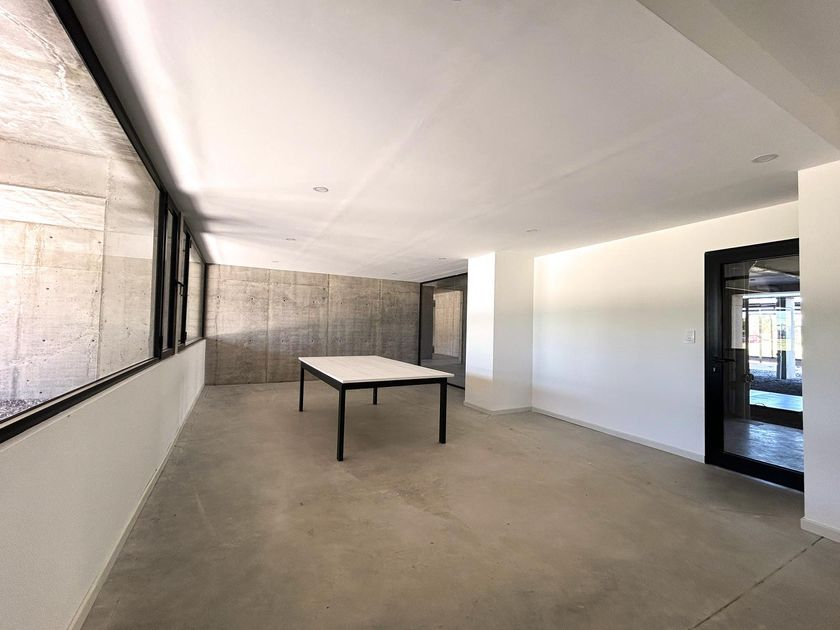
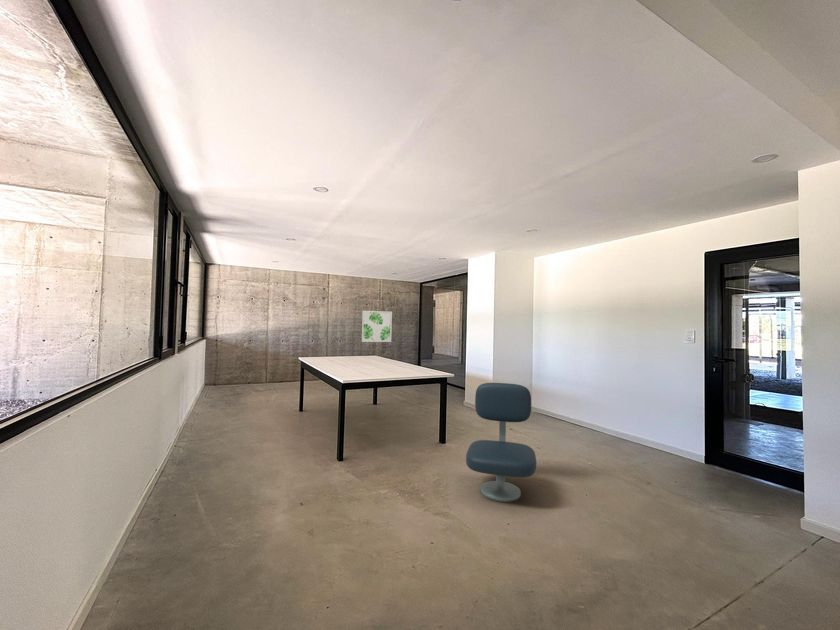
+ office chair [465,382,537,503]
+ wall art [361,310,393,343]
